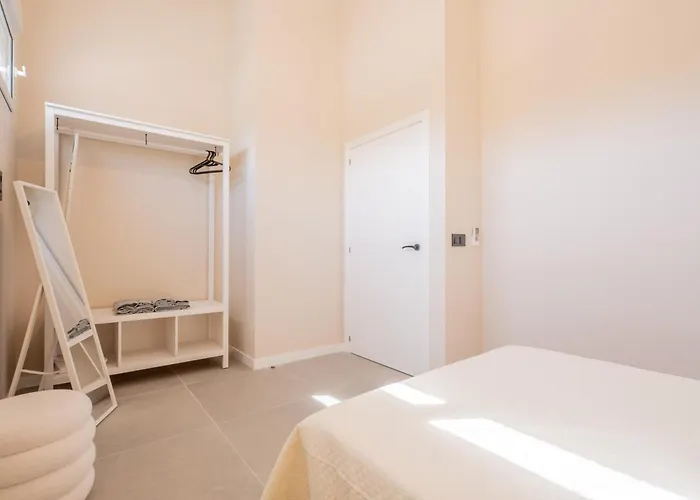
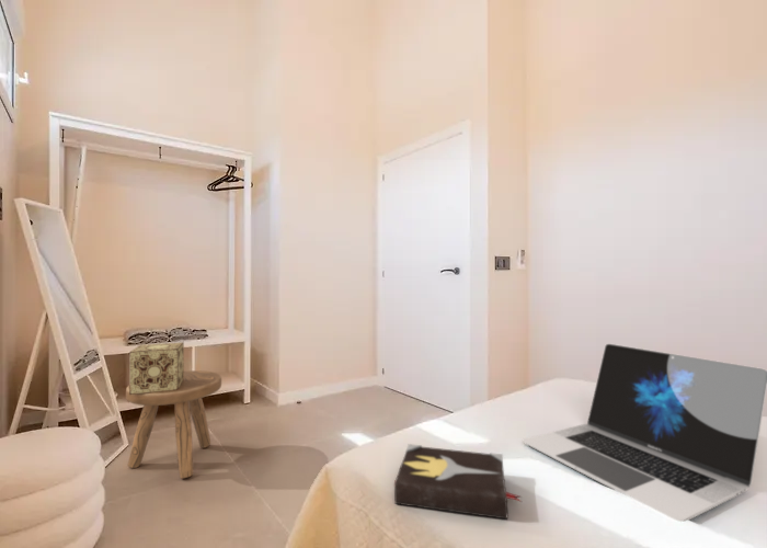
+ decorative box [128,341,185,395]
+ stool [125,369,222,479]
+ hardback book [393,443,524,521]
+ laptop [523,343,767,523]
